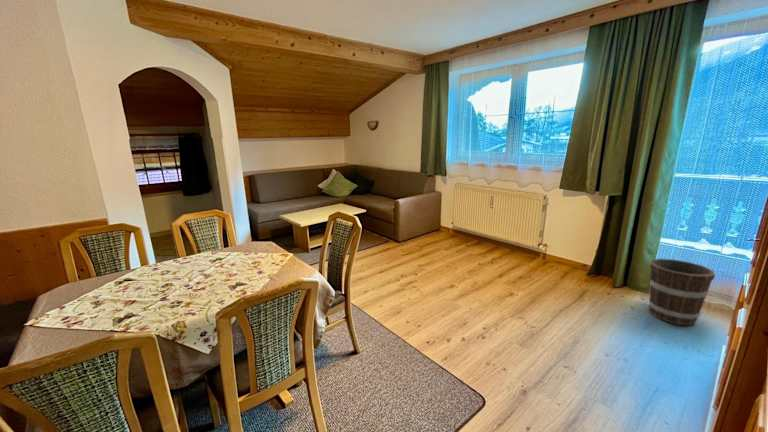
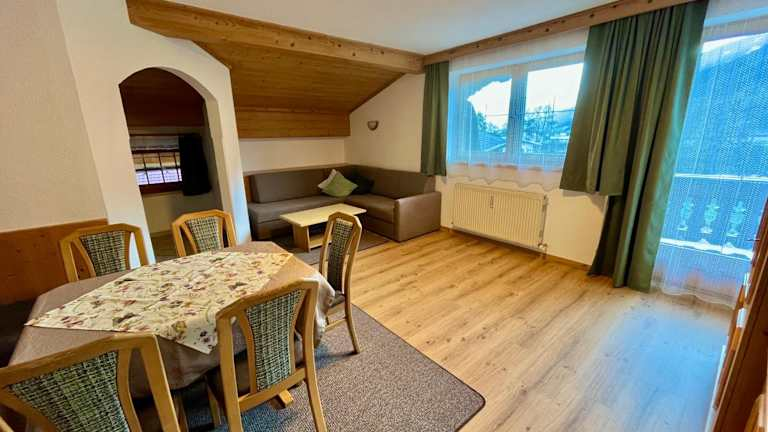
- bucket [648,258,716,326]
